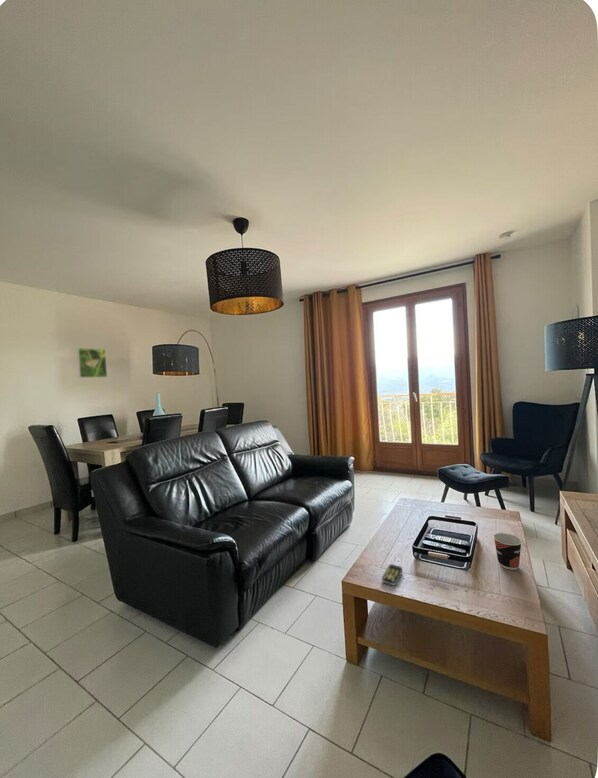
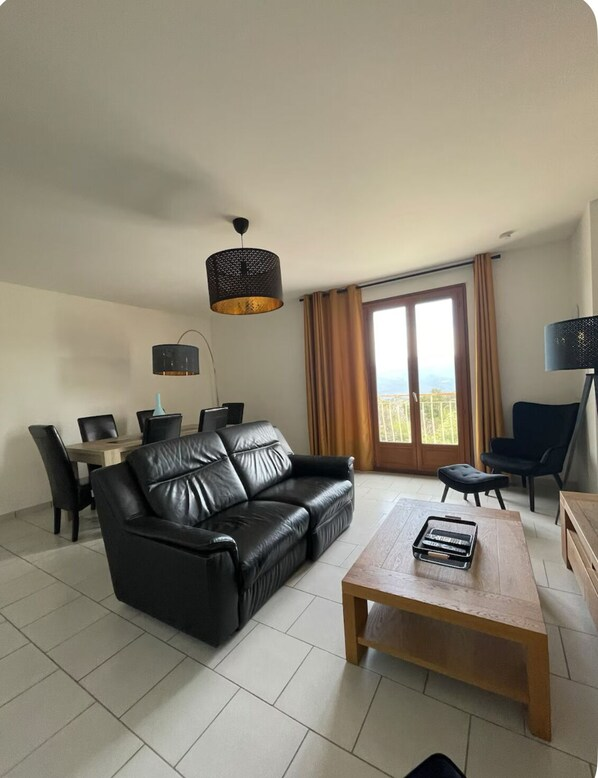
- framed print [76,347,108,379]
- remote control [381,563,404,586]
- cup [492,532,523,571]
